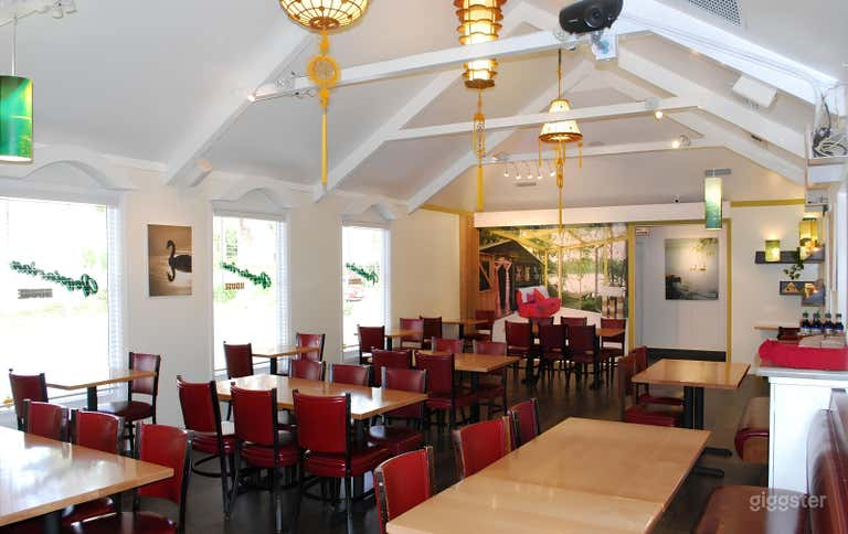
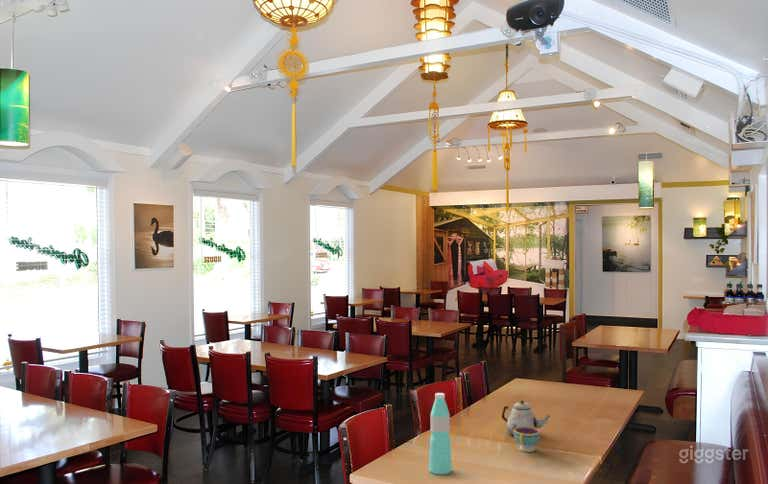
+ teacup [513,426,541,453]
+ teapot [501,400,551,437]
+ water bottle [428,392,453,475]
